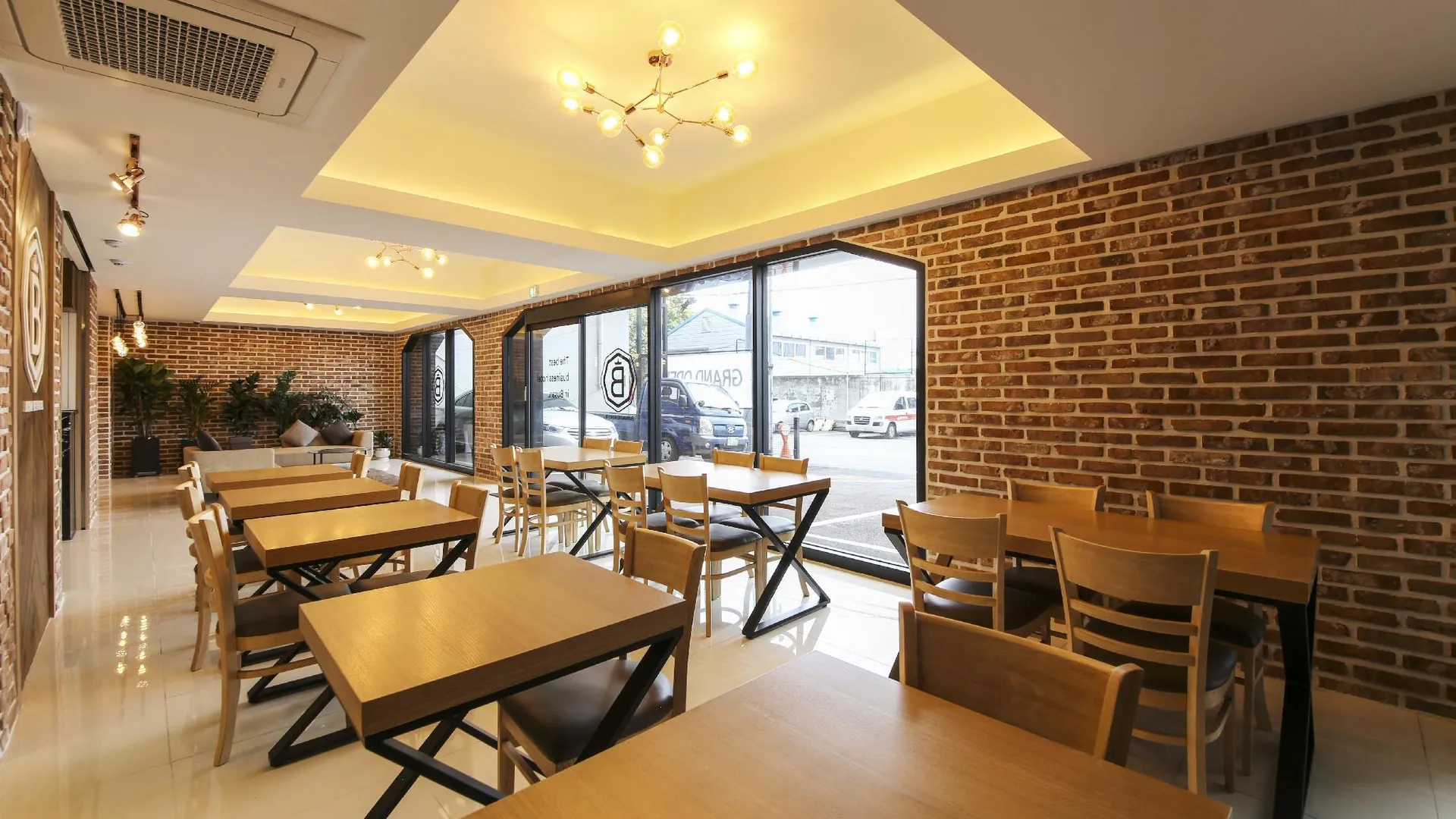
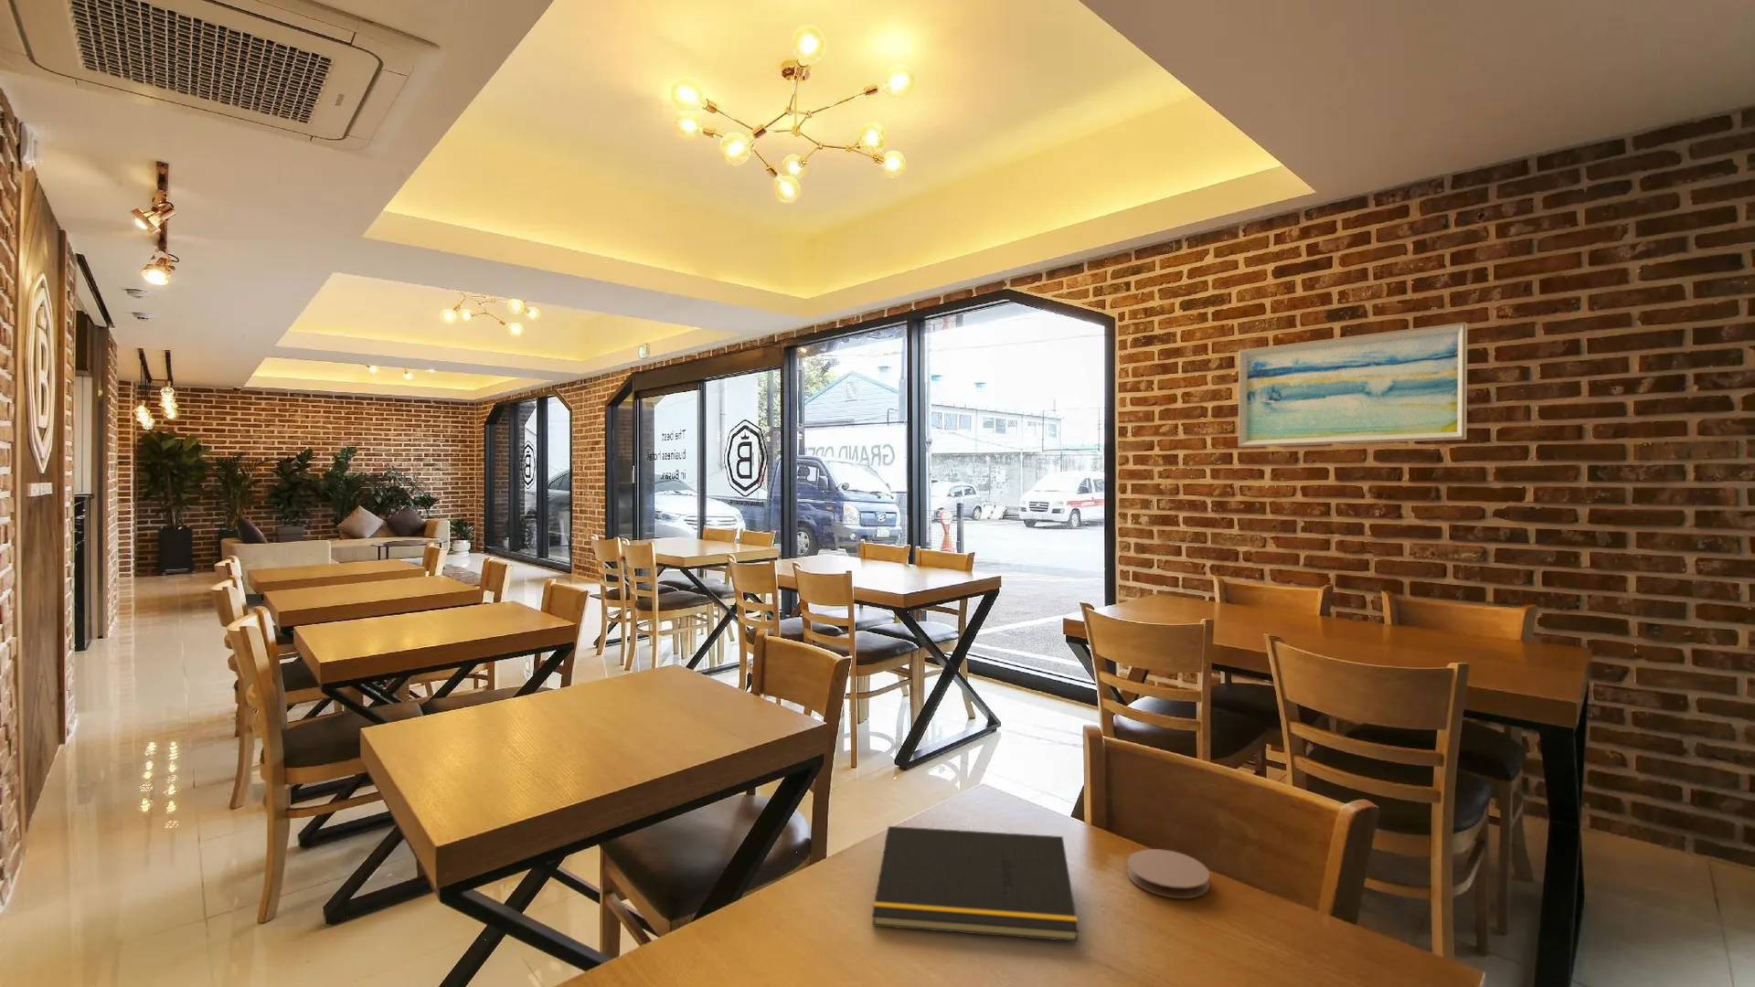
+ coaster [1126,848,1211,899]
+ wall art [1238,322,1468,448]
+ notepad [871,826,1080,942]
